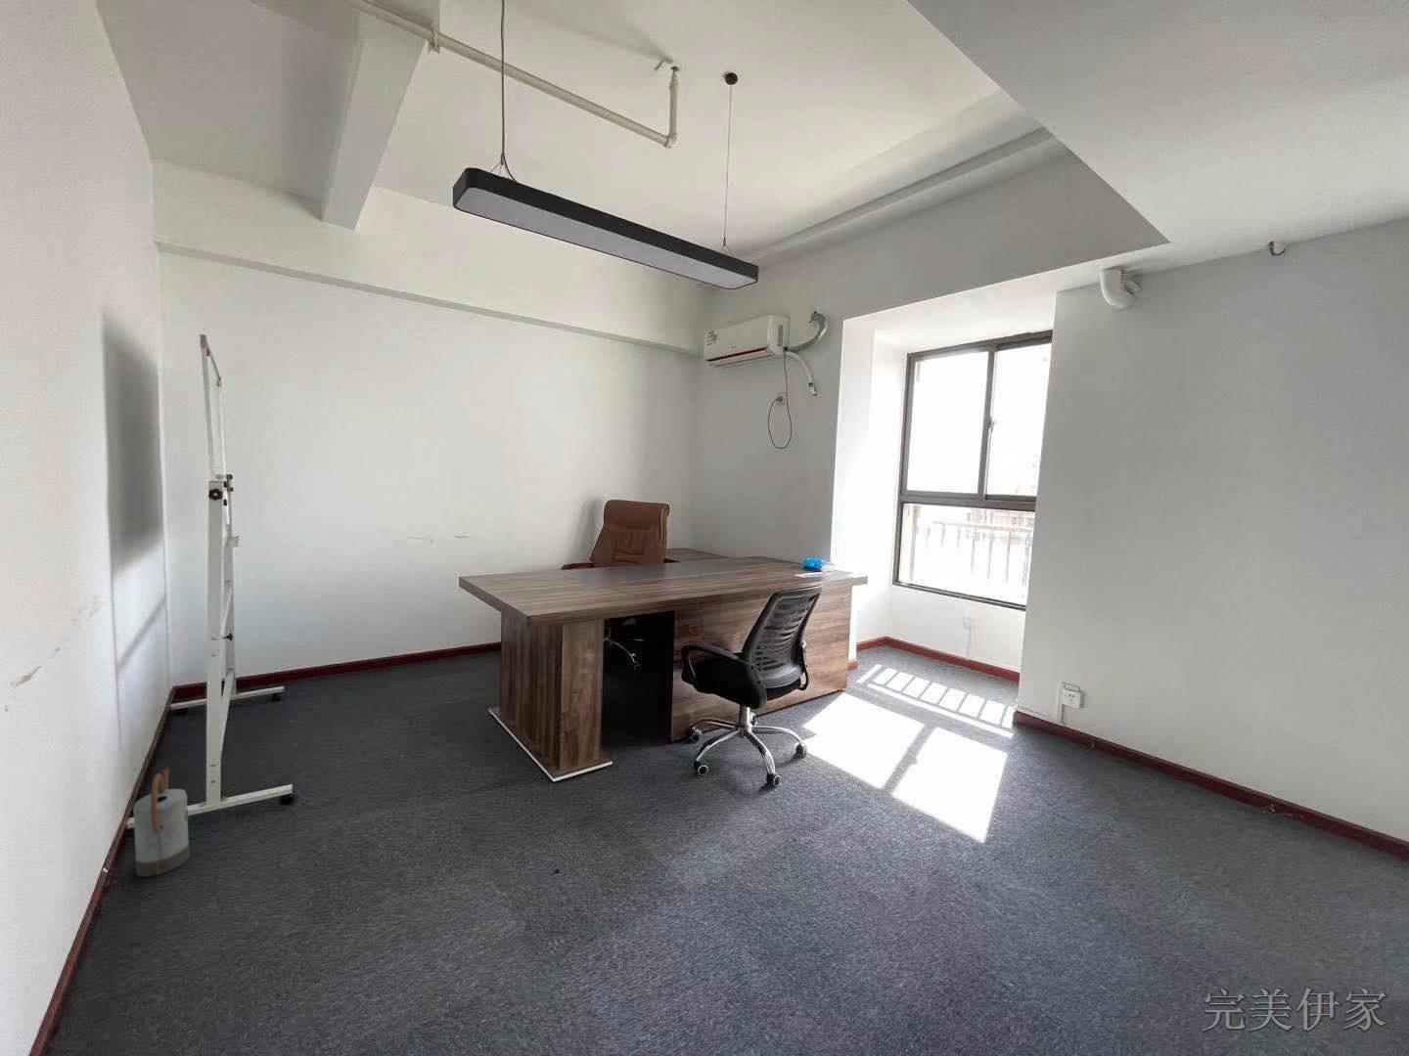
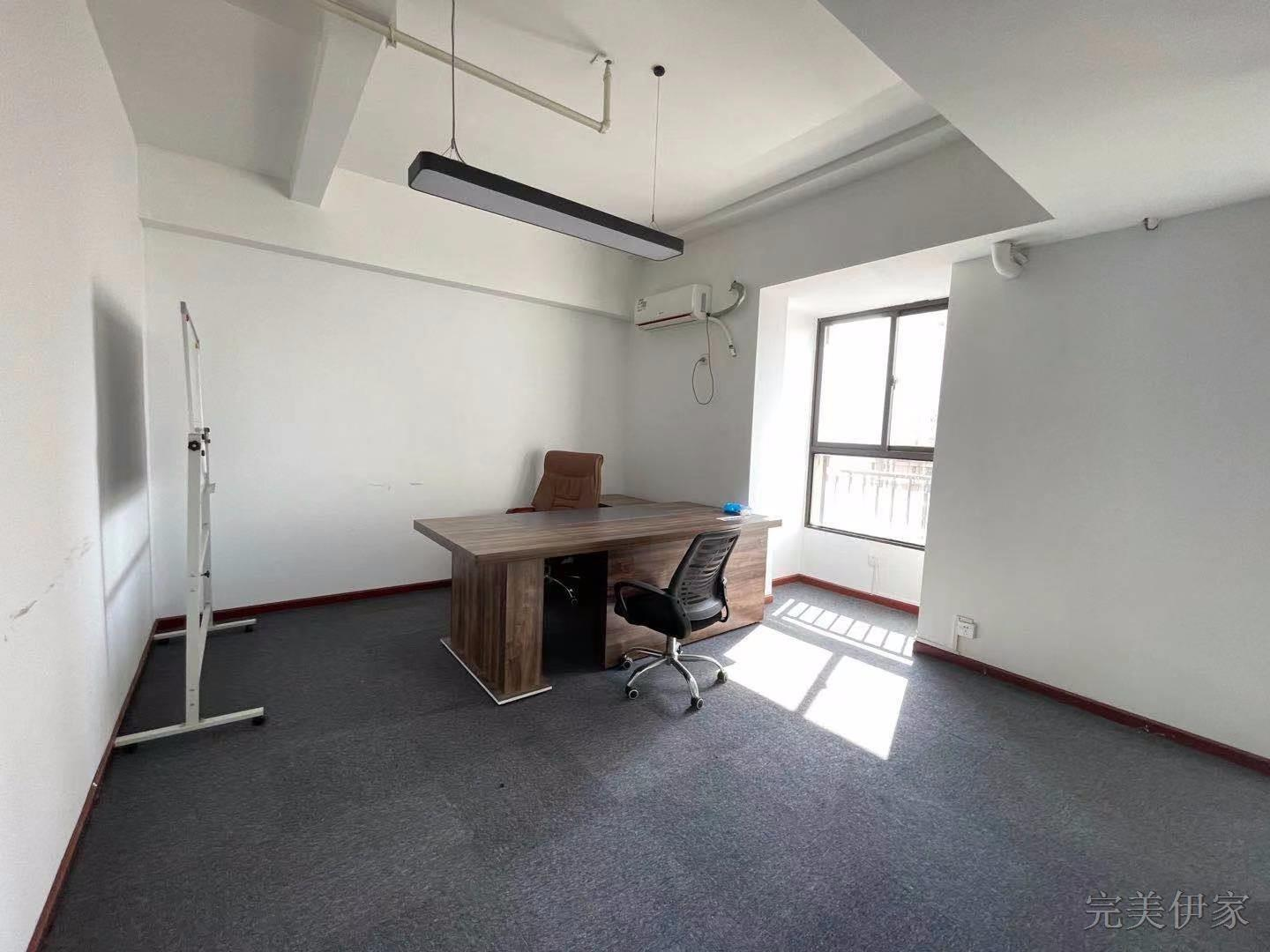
- watering can [132,768,191,877]
